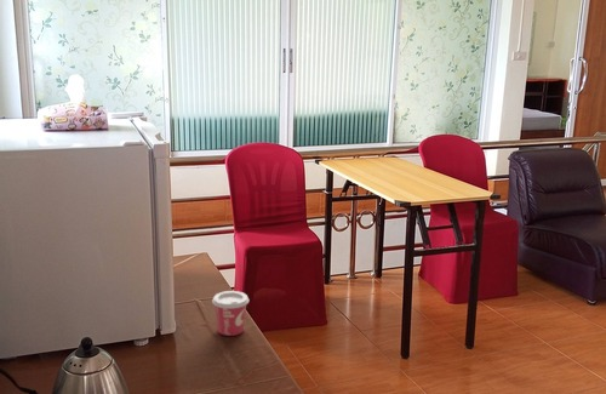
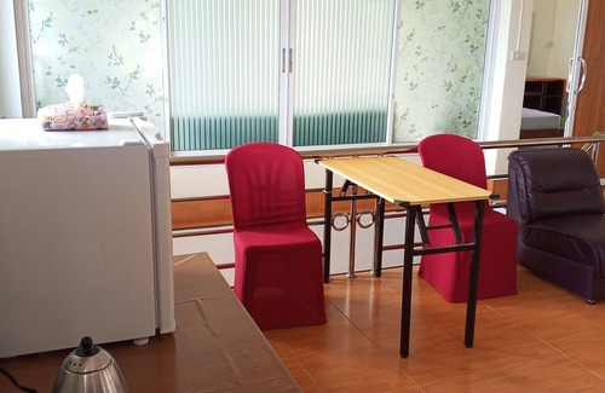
- cup [211,290,250,337]
